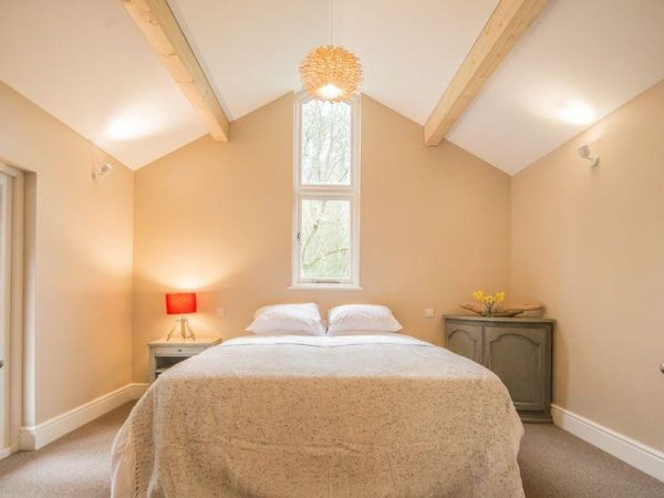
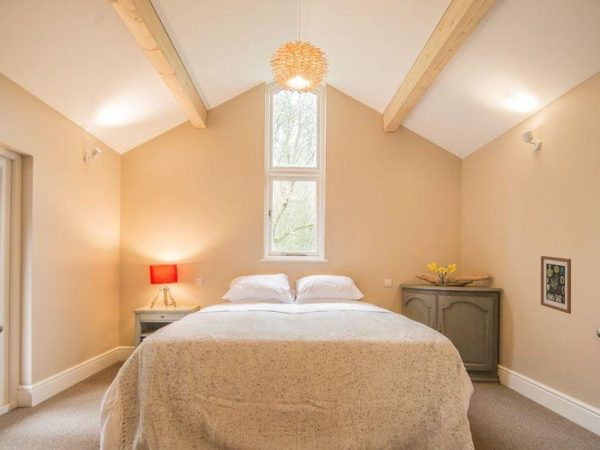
+ wall art [540,255,572,315]
